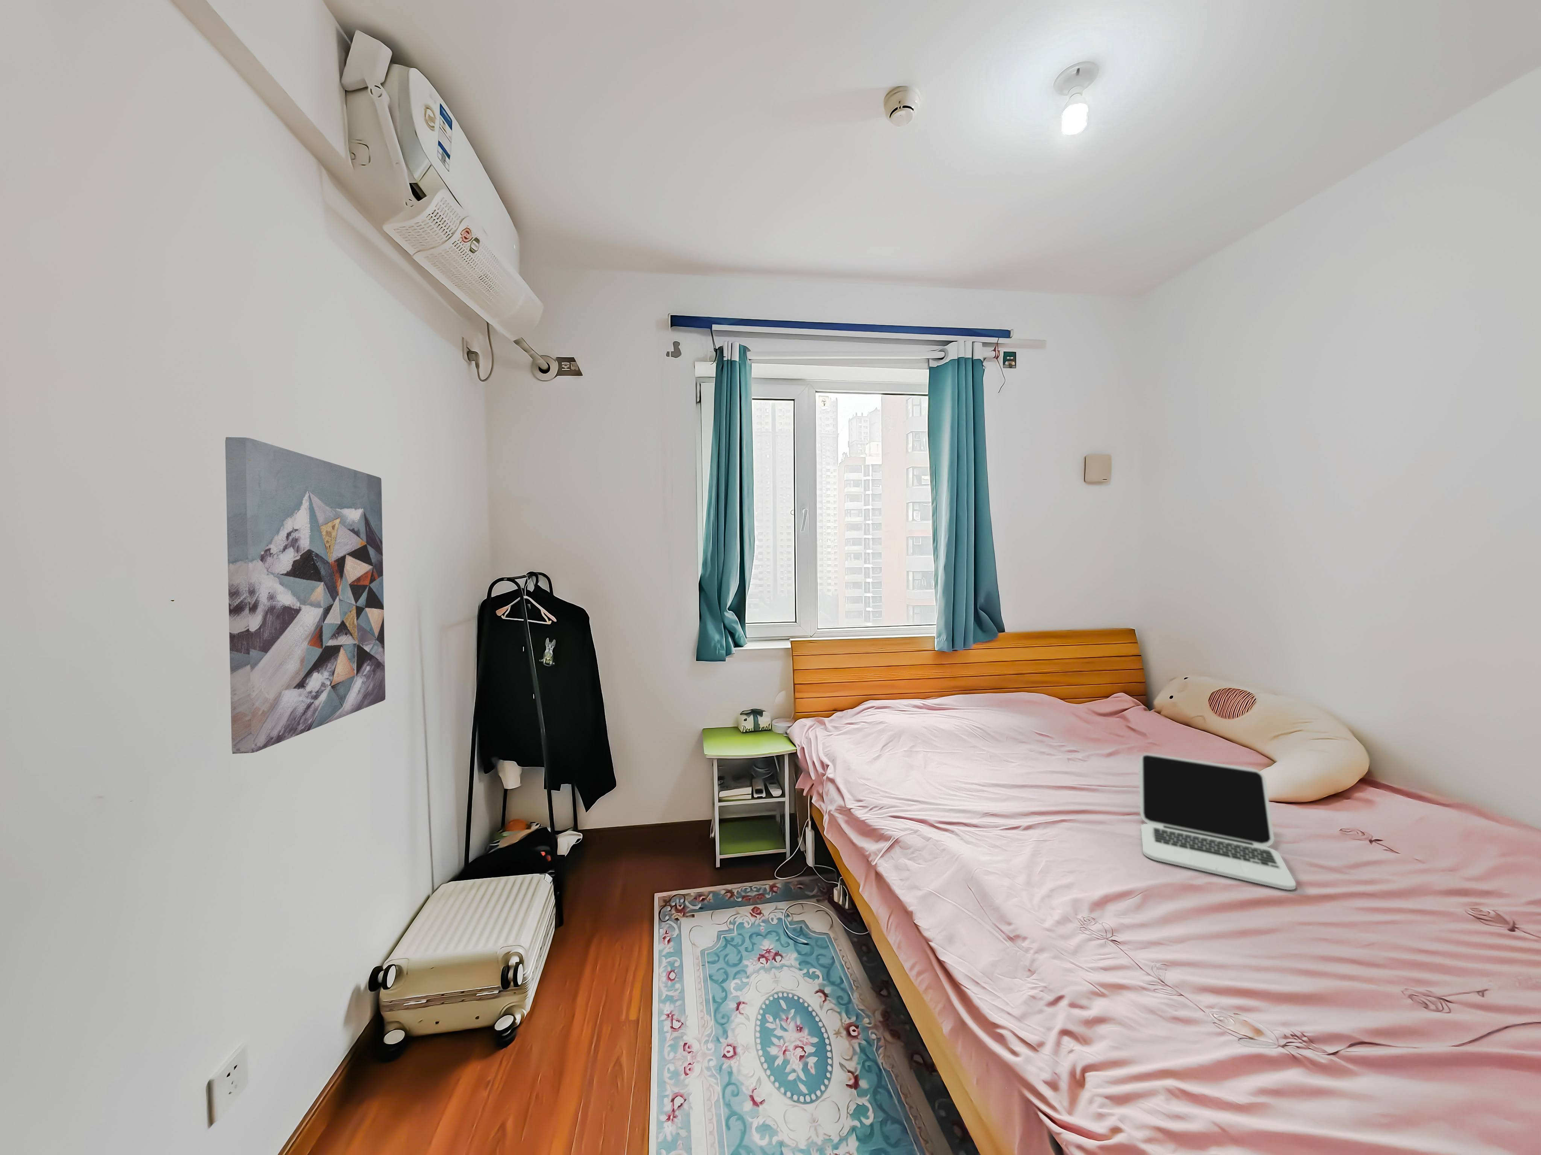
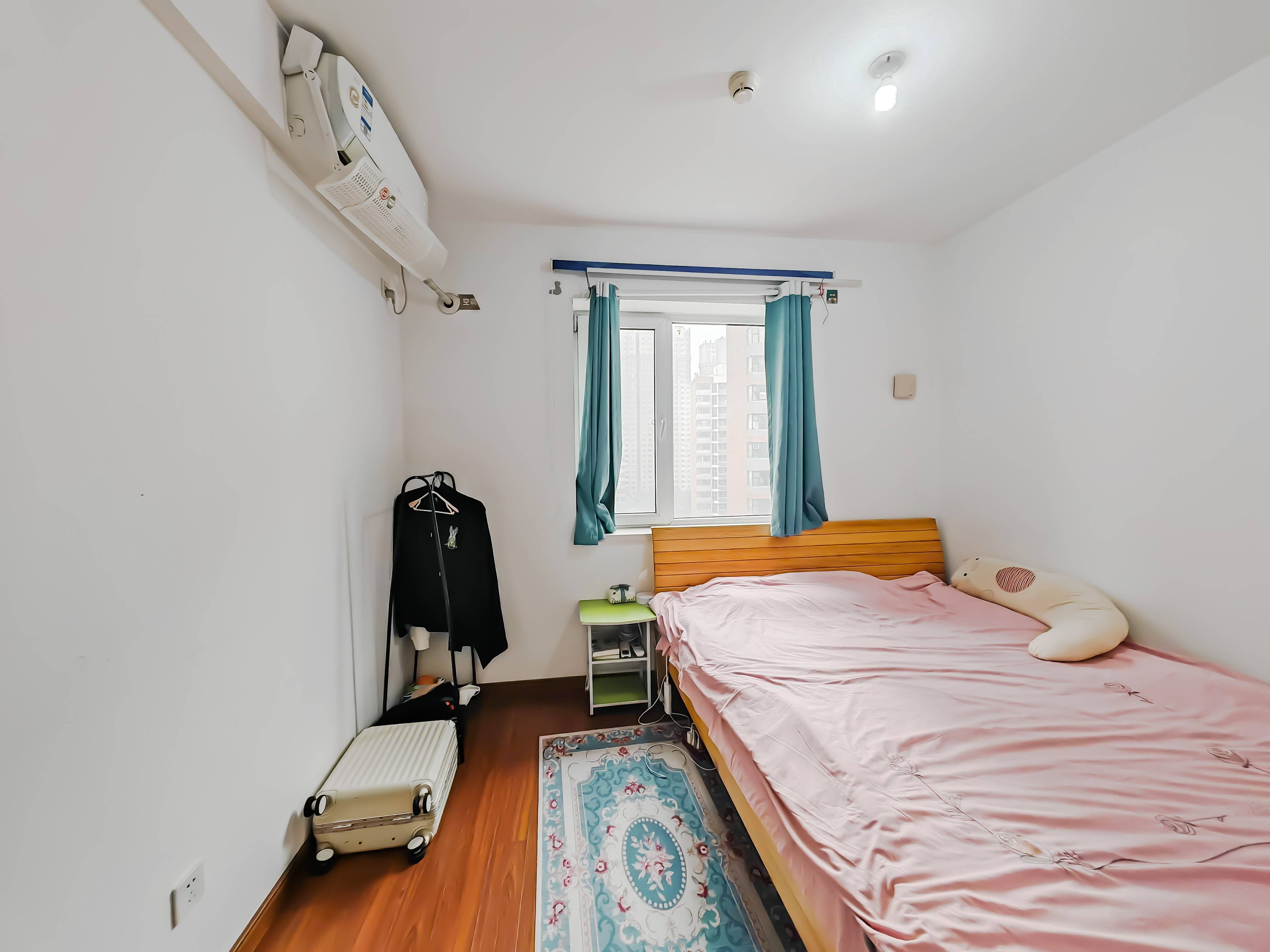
- laptop [1138,753,1296,891]
- wall art [224,437,386,755]
